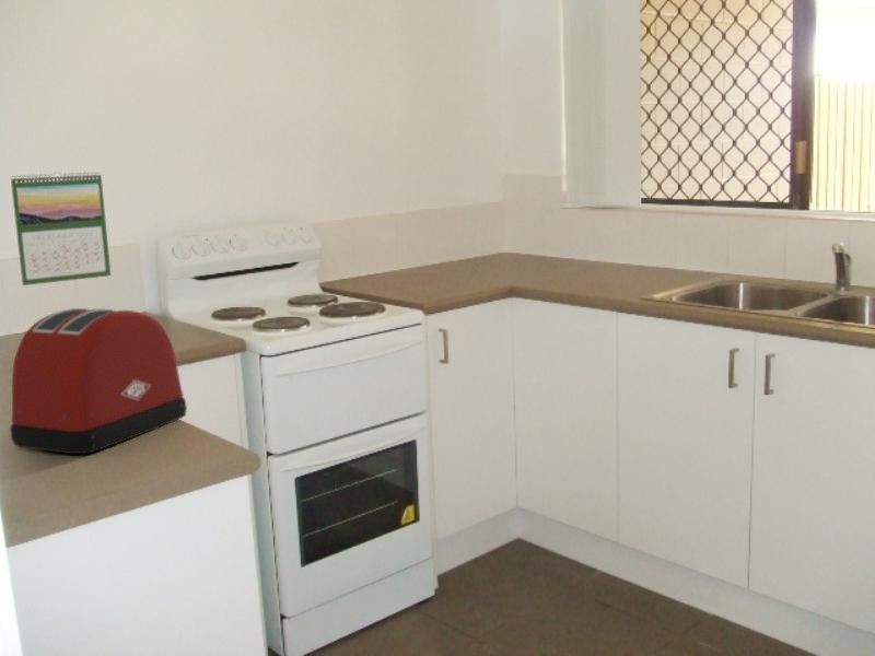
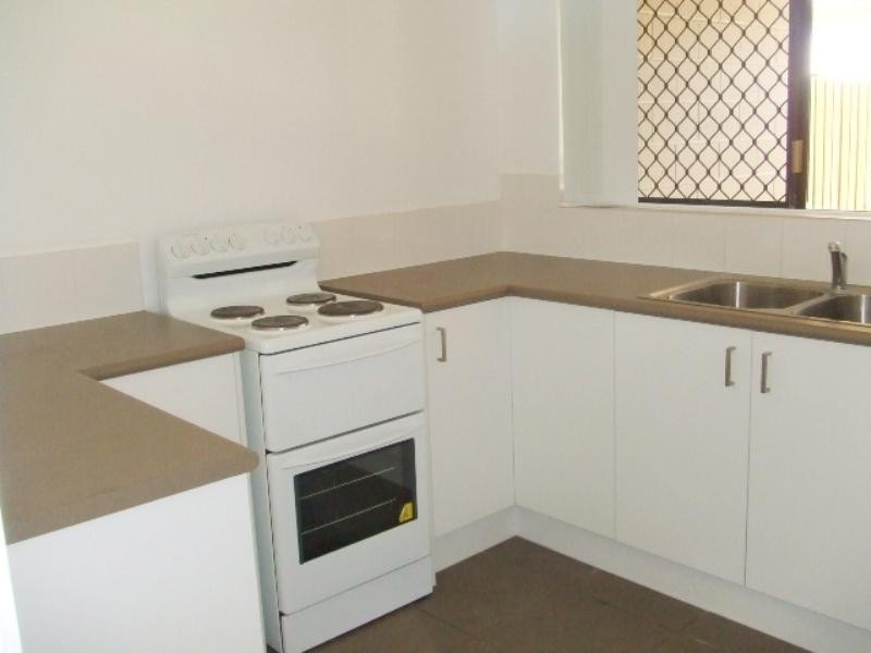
- toaster [9,307,188,455]
- calendar [10,171,112,286]
